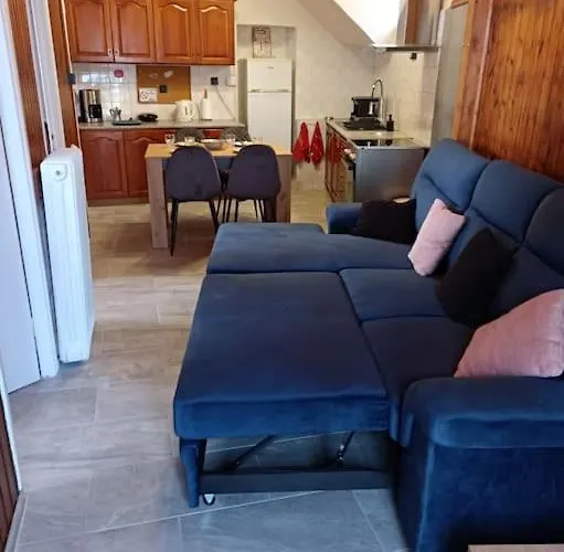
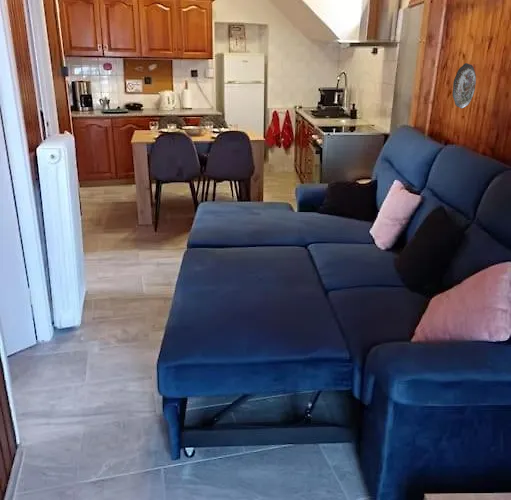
+ decorative plate [452,62,477,109]
